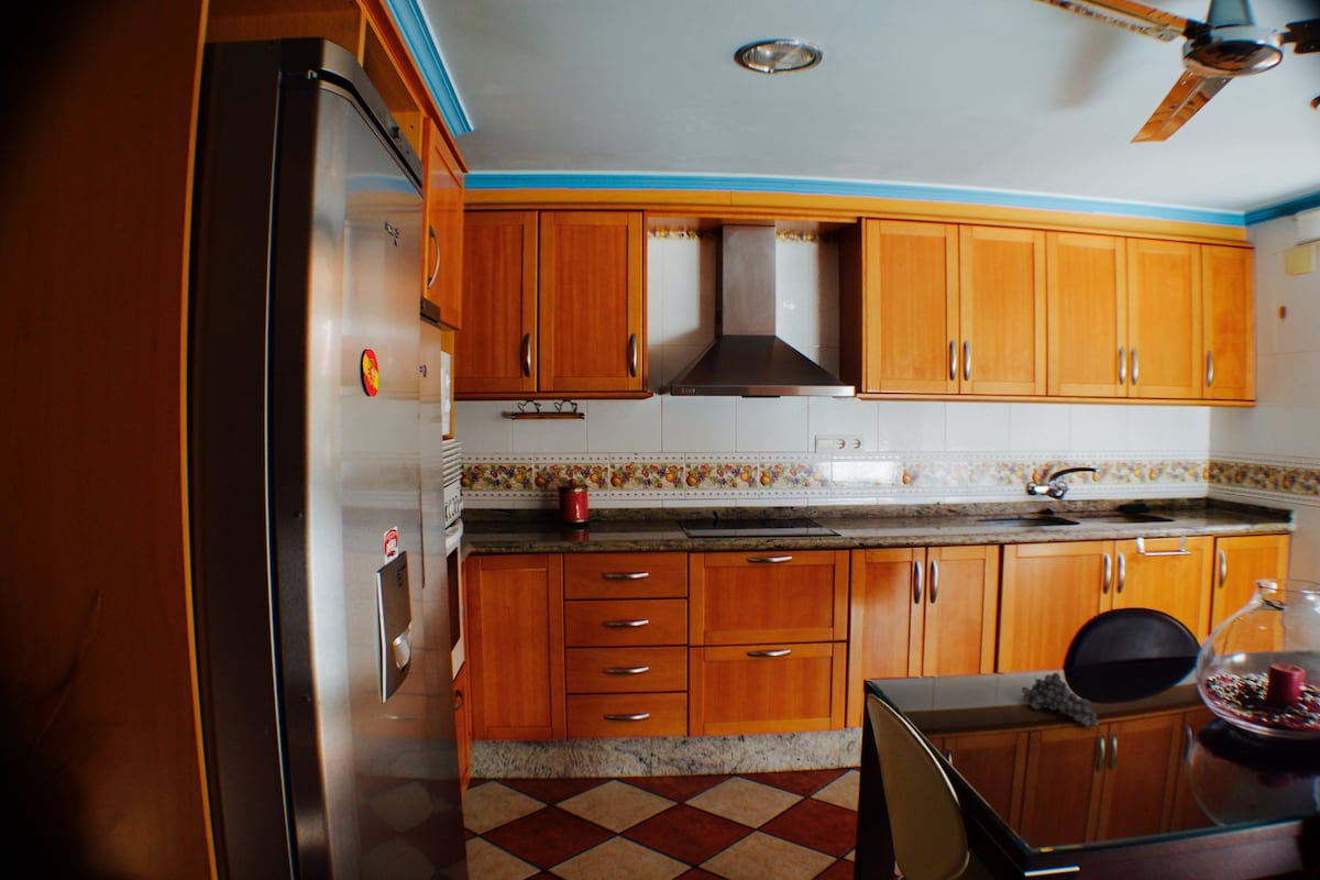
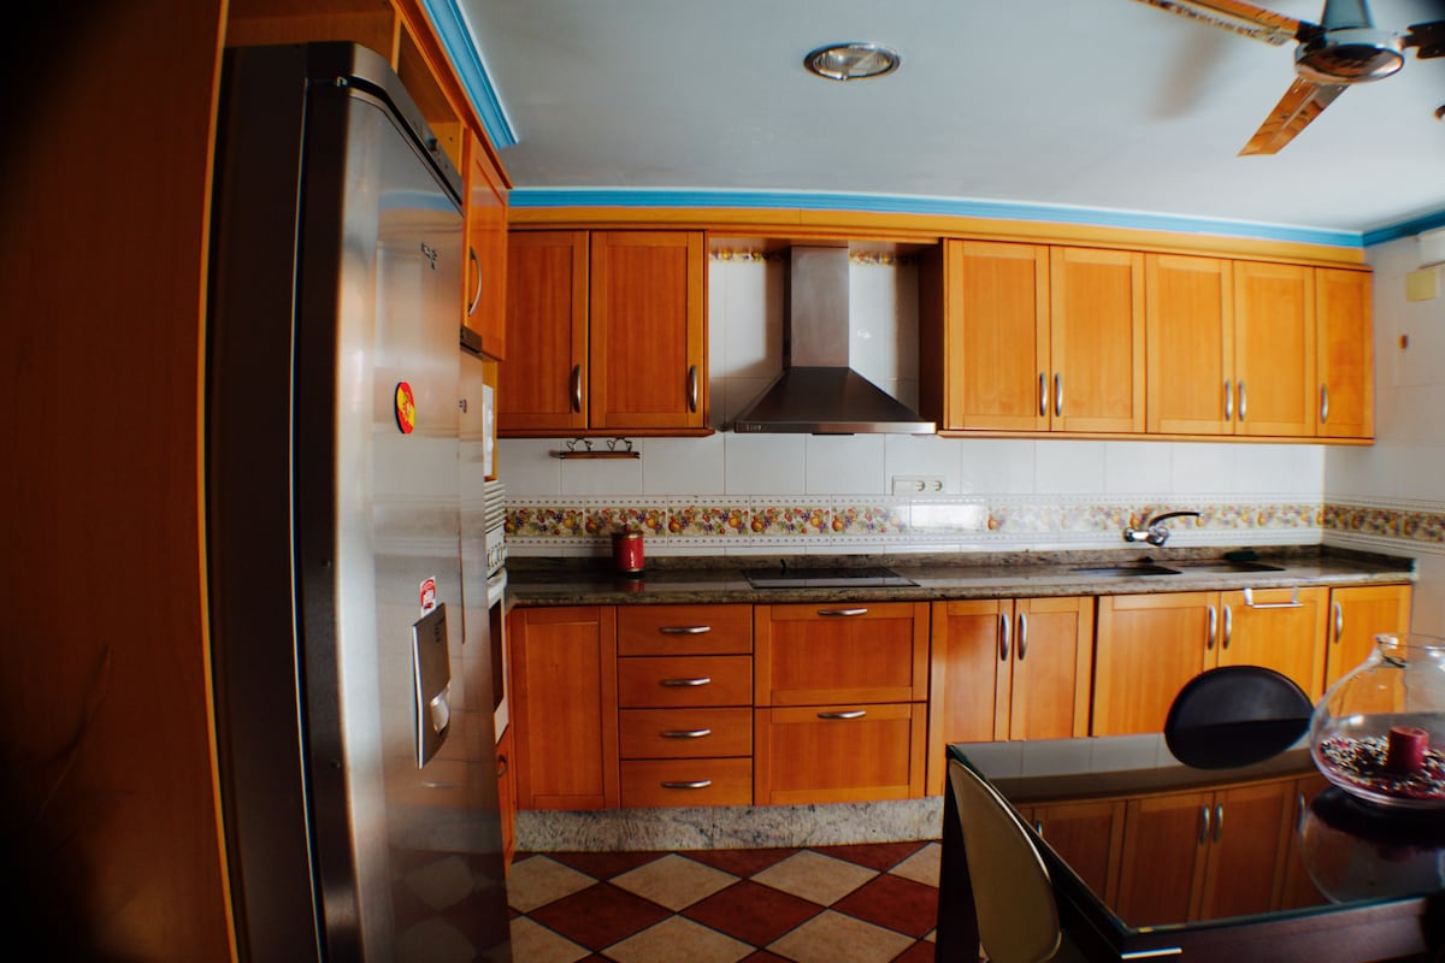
- fruit [1021,671,1100,728]
